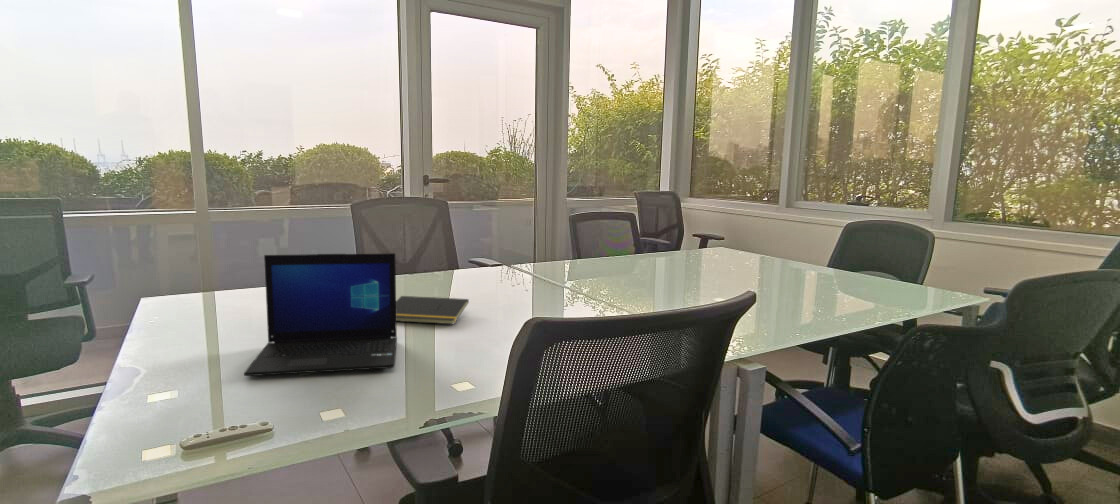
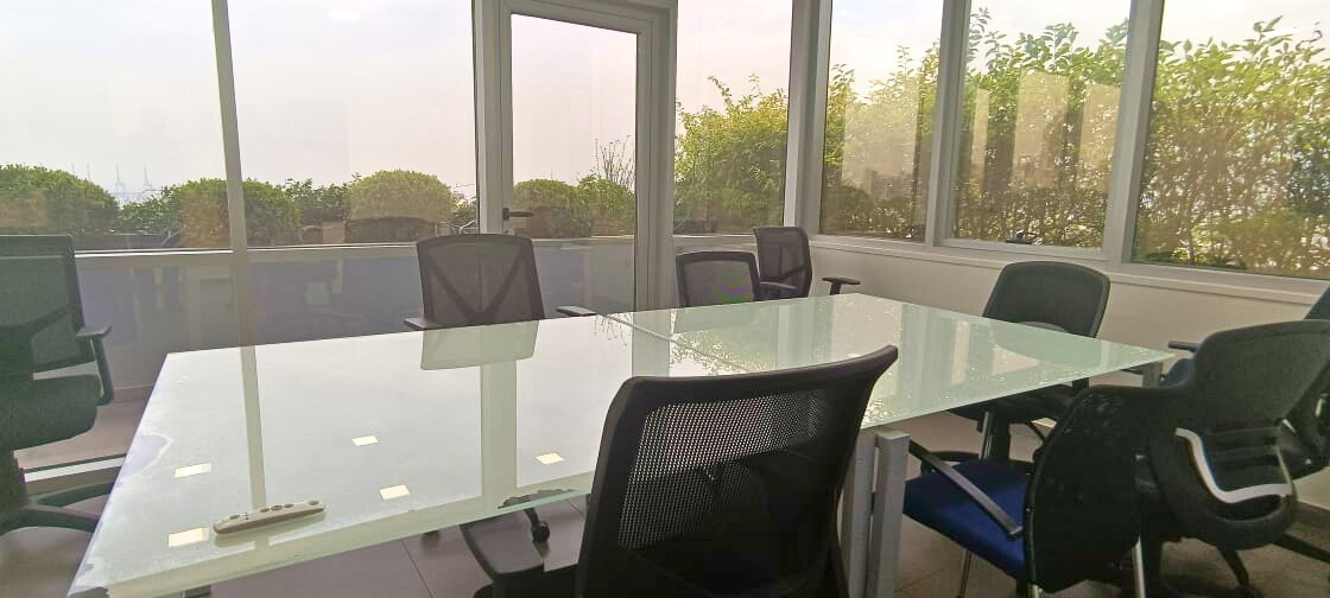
- laptop [243,252,398,377]
- notepad [396,295,470,325]
